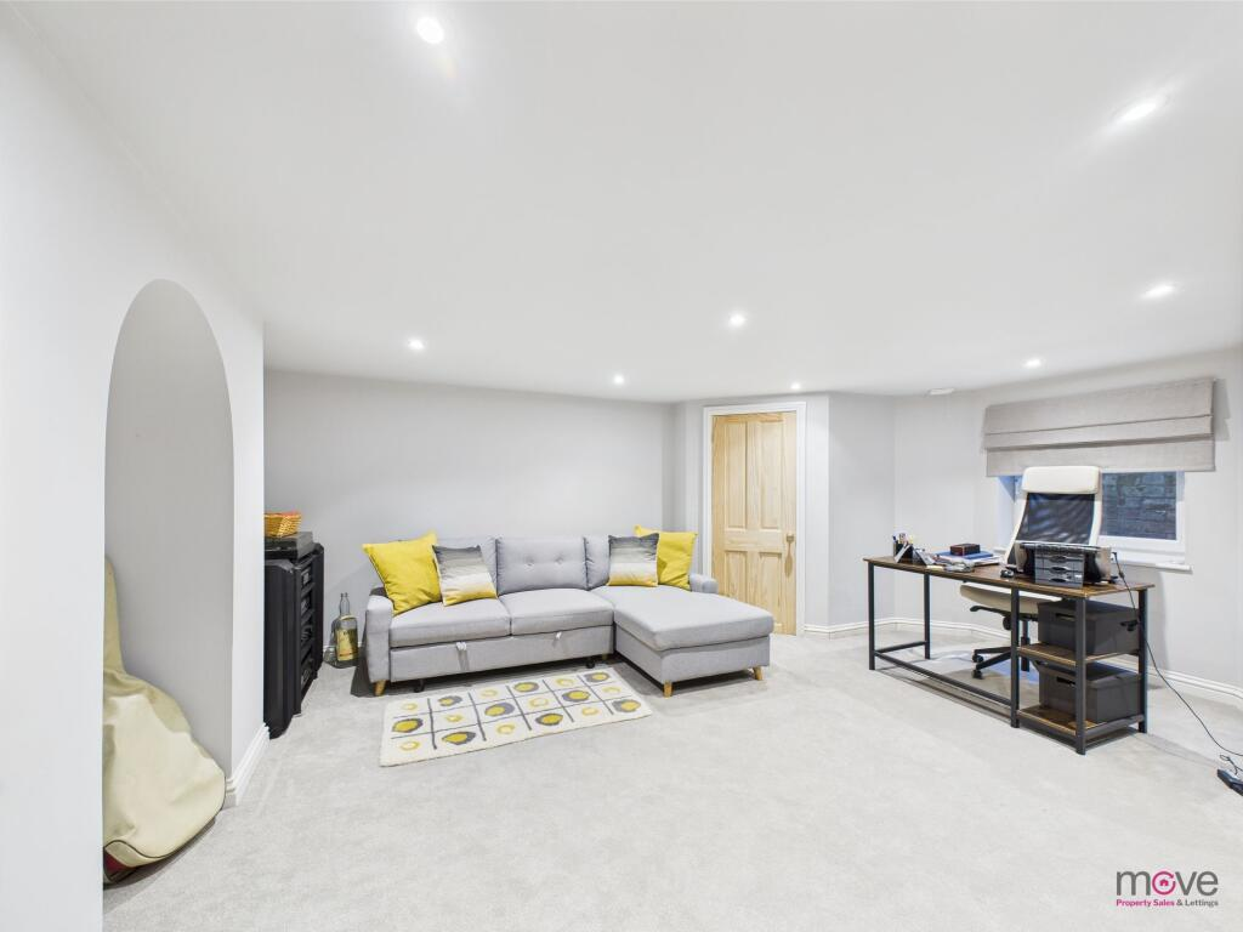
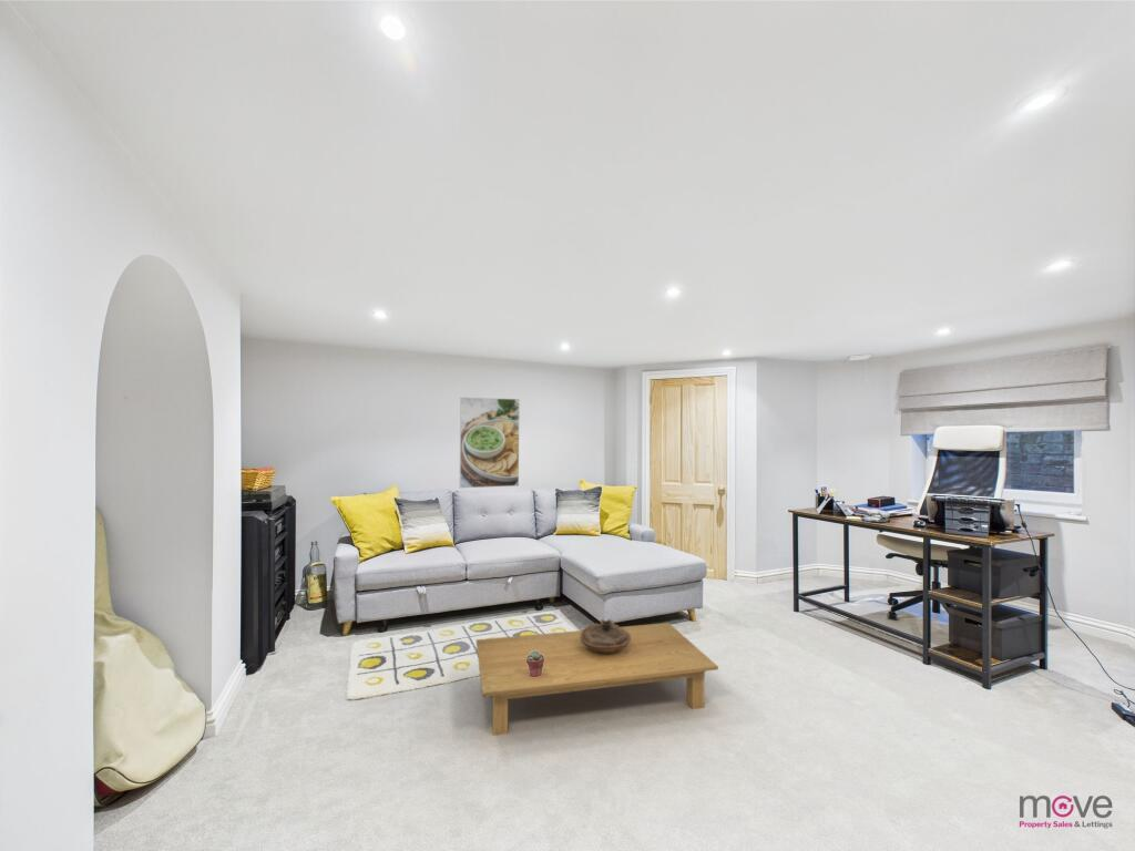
+ potted succulent [526,650,544,677]
+ coffee table [476,622,719,737]
+ decorative bowl [580,618,631,653]
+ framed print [459,397,521,489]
